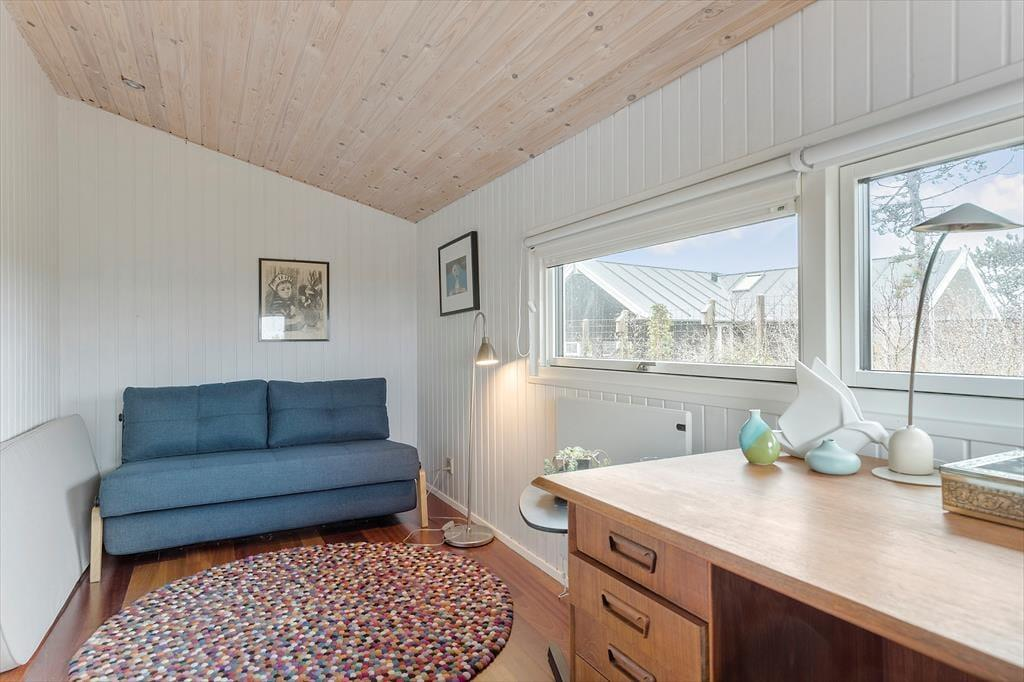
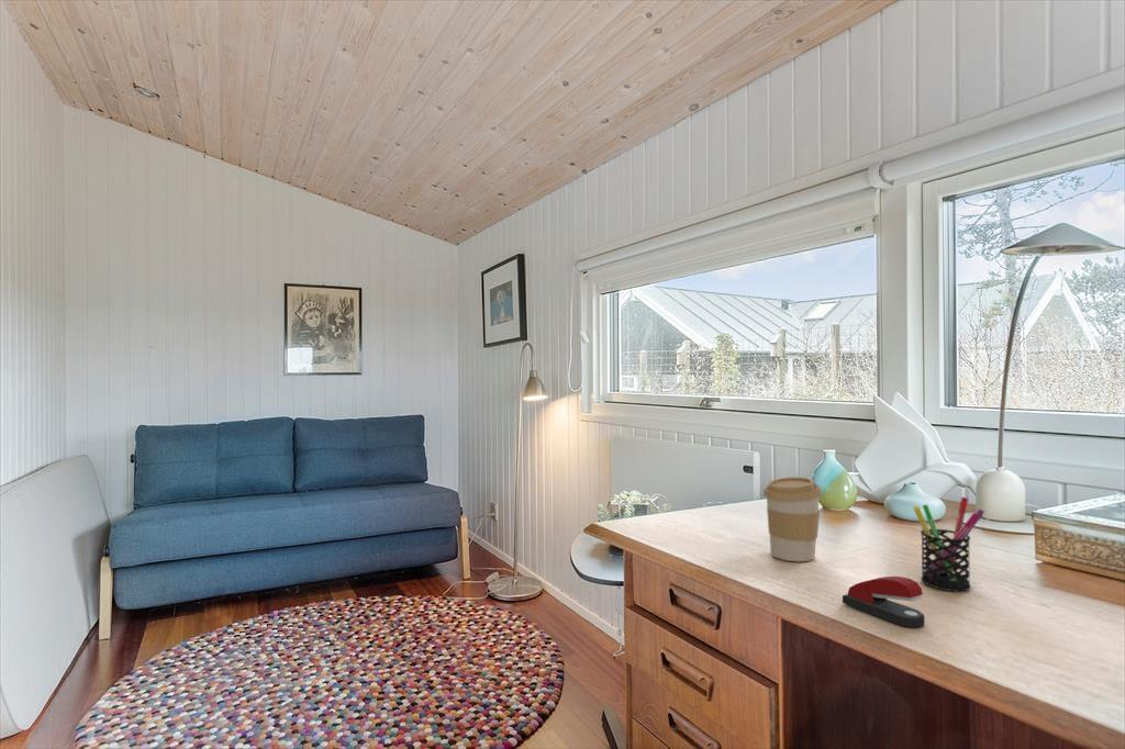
+ stapler [842,575,925,628]
+ pen holder [912,496,985,592]
+ coffee cup [762,476,823,562]
